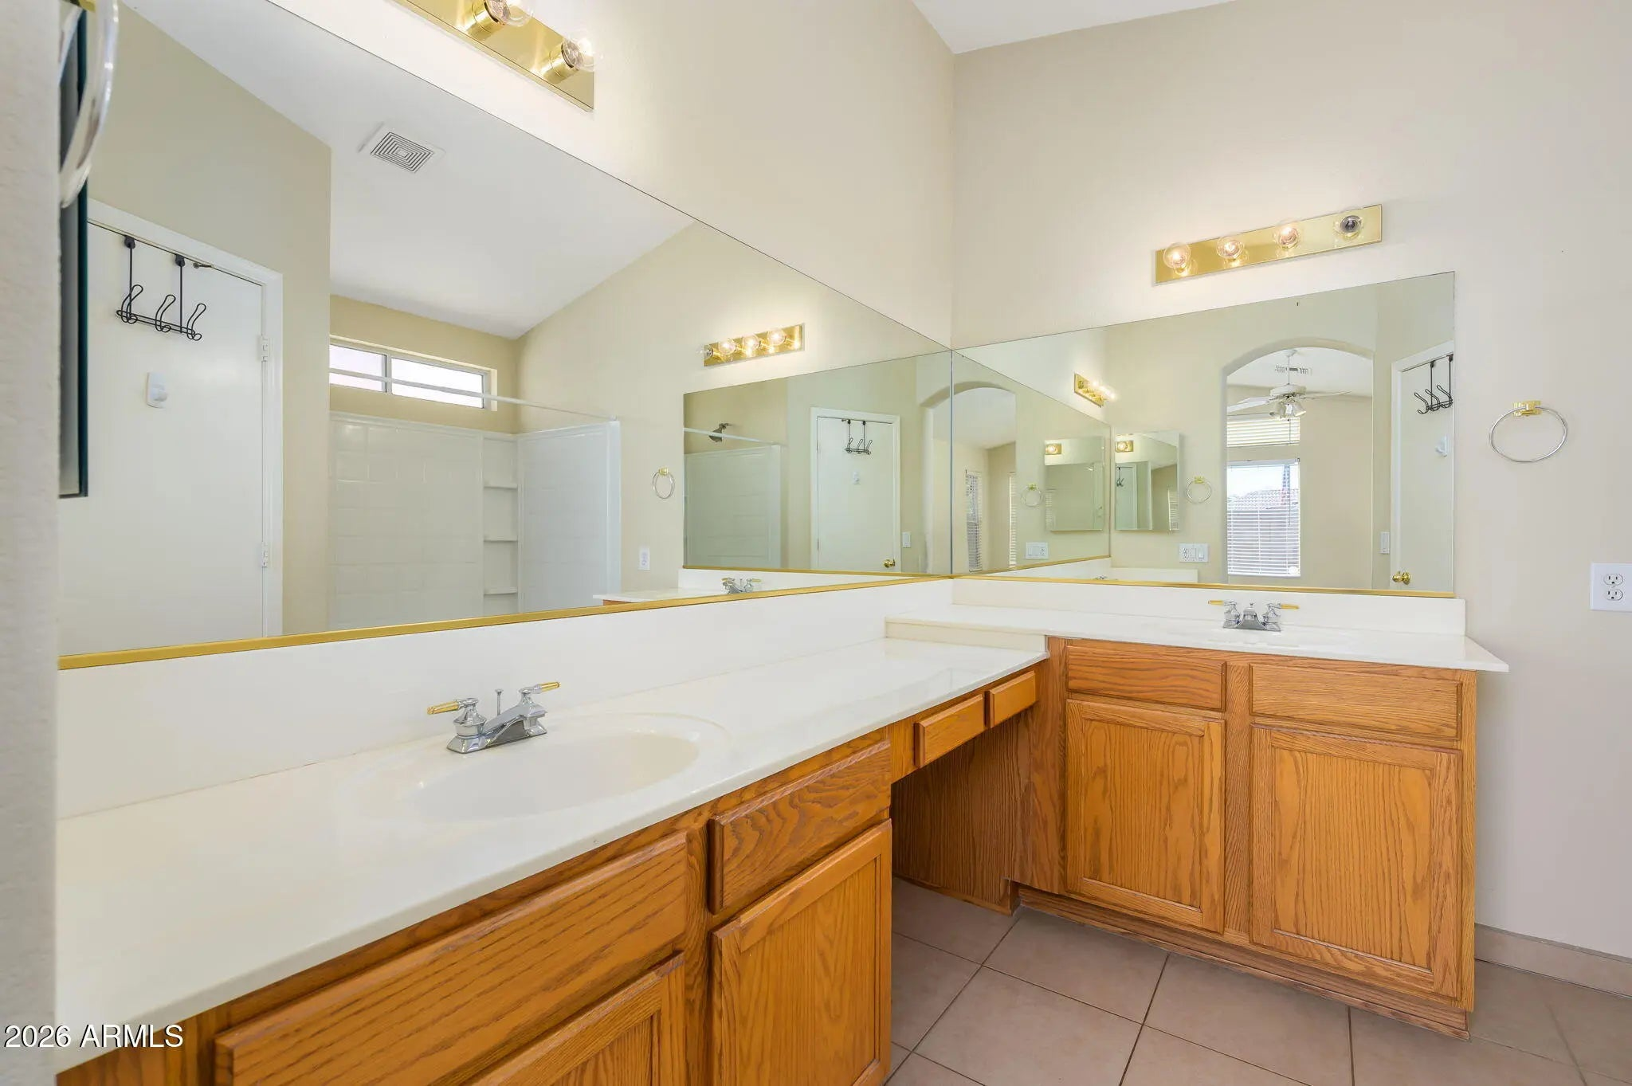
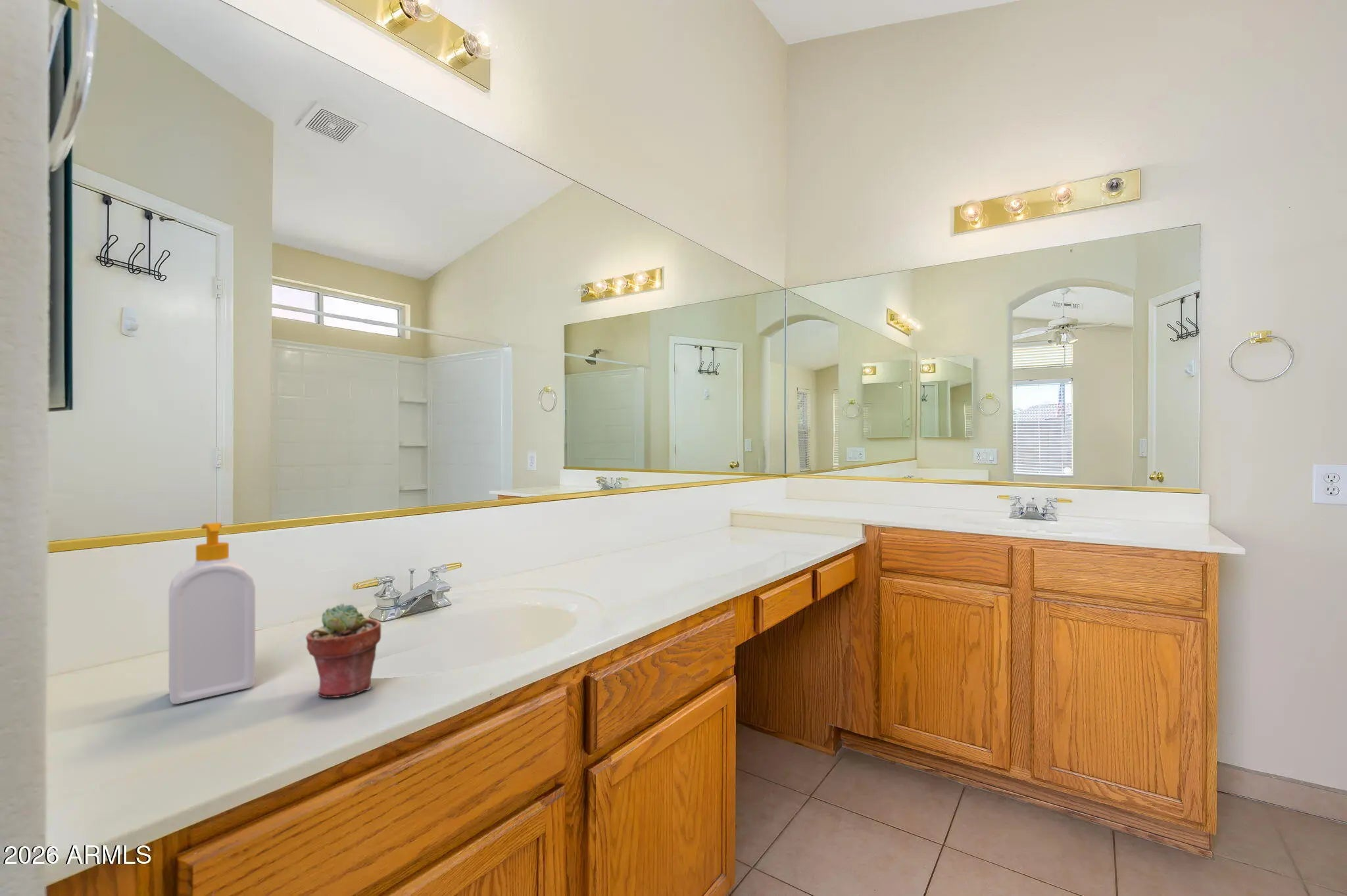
+ potted succulent [305,603,381,698]
+ soap bottle [168,522,256,705]
